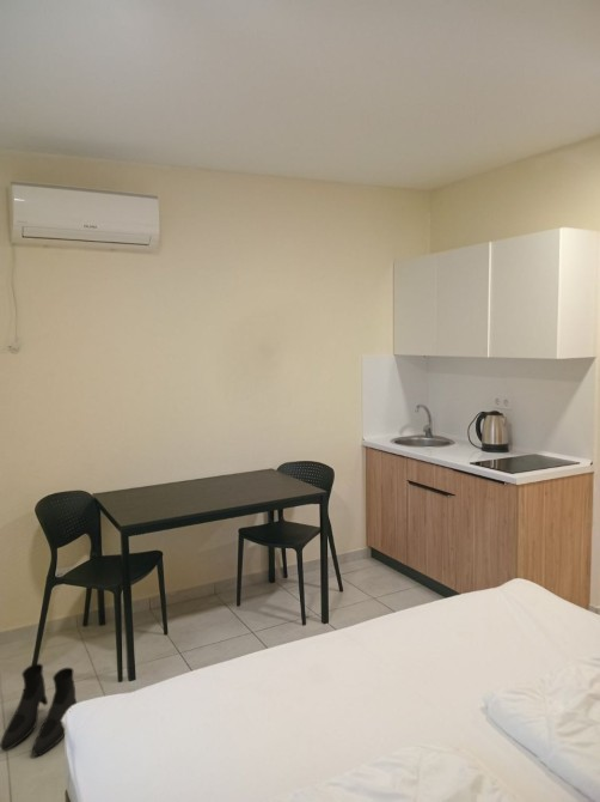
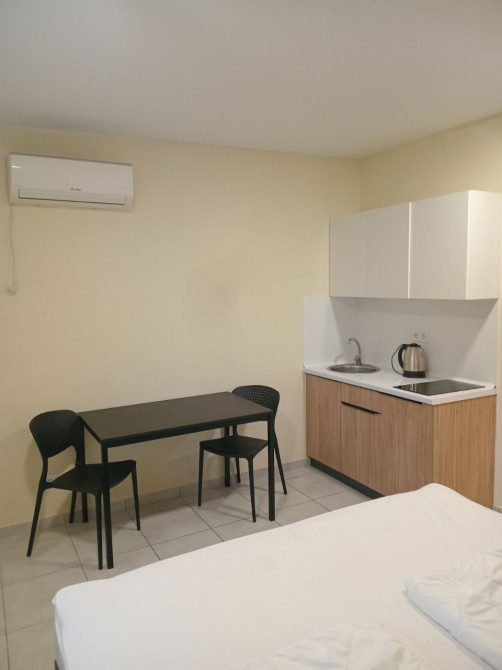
- boots [0,662,78,758]
